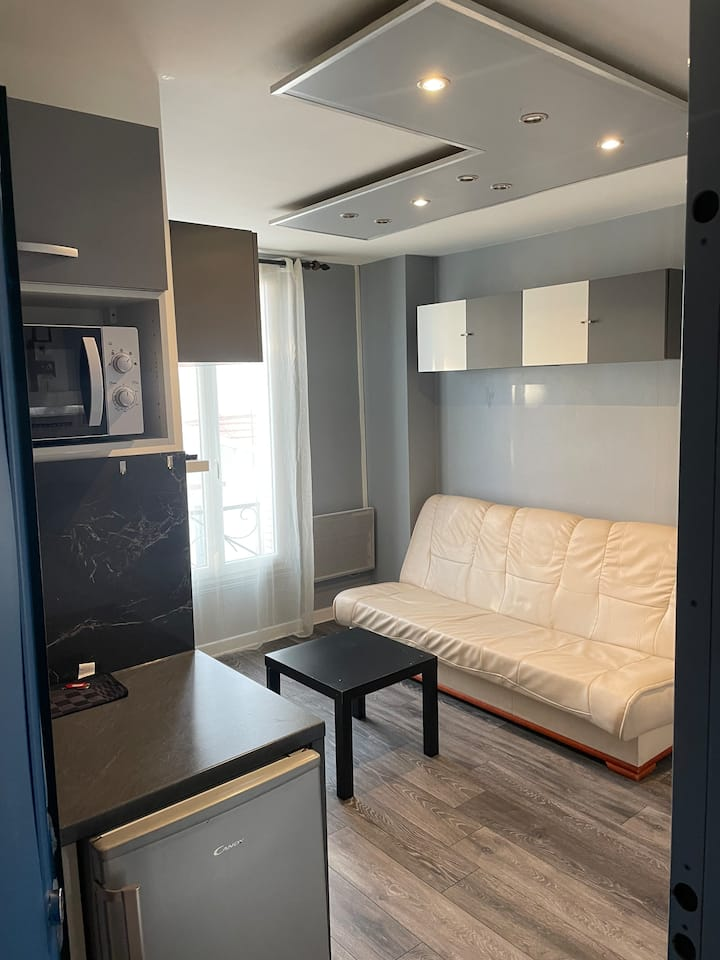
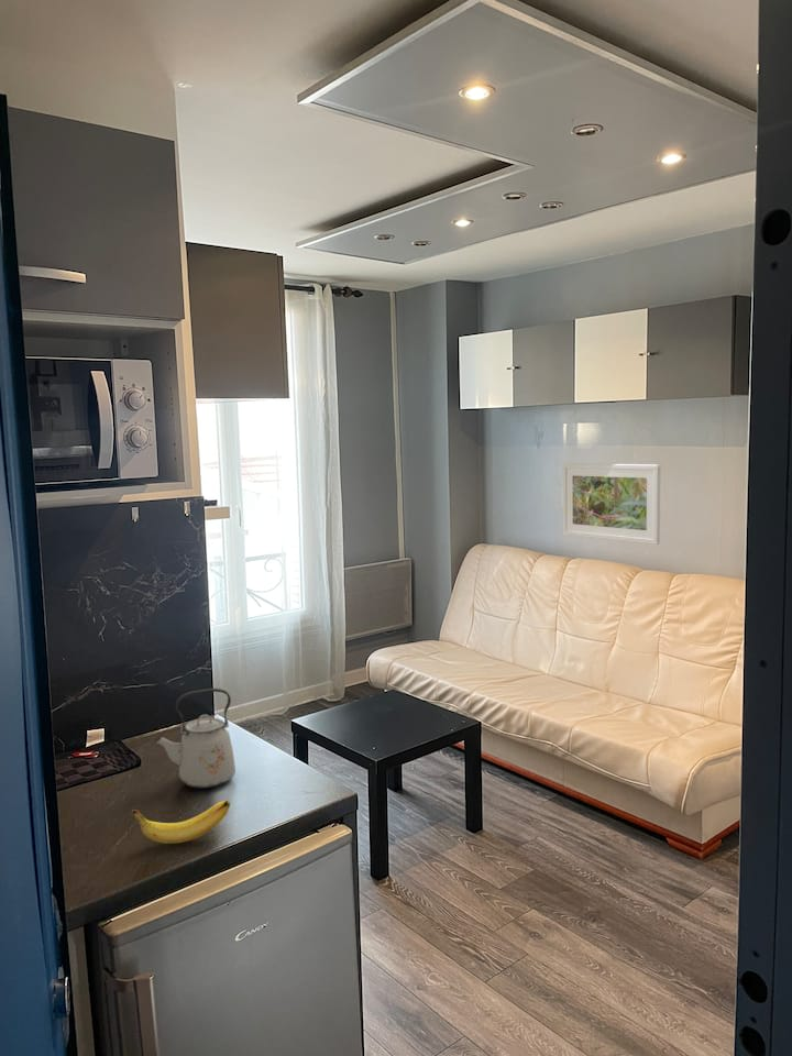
+ kettle [153,688,237,790]
+ banana [131,800,232,845]
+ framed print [561,462,661,546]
